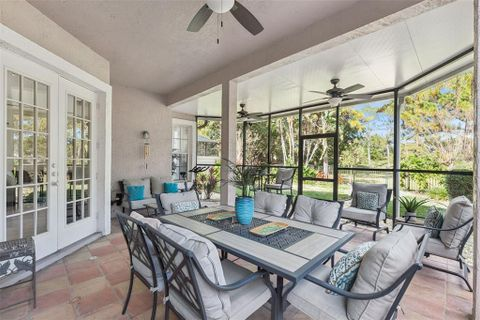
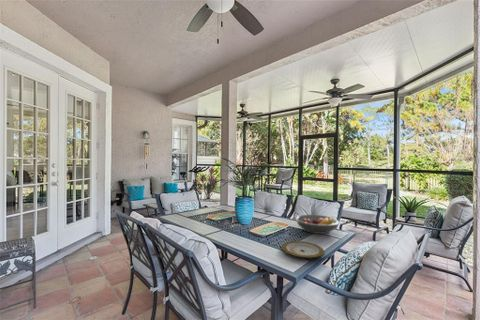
+ fruit bowl [294,214,340,235]
+ plate [281,240,325,259]
